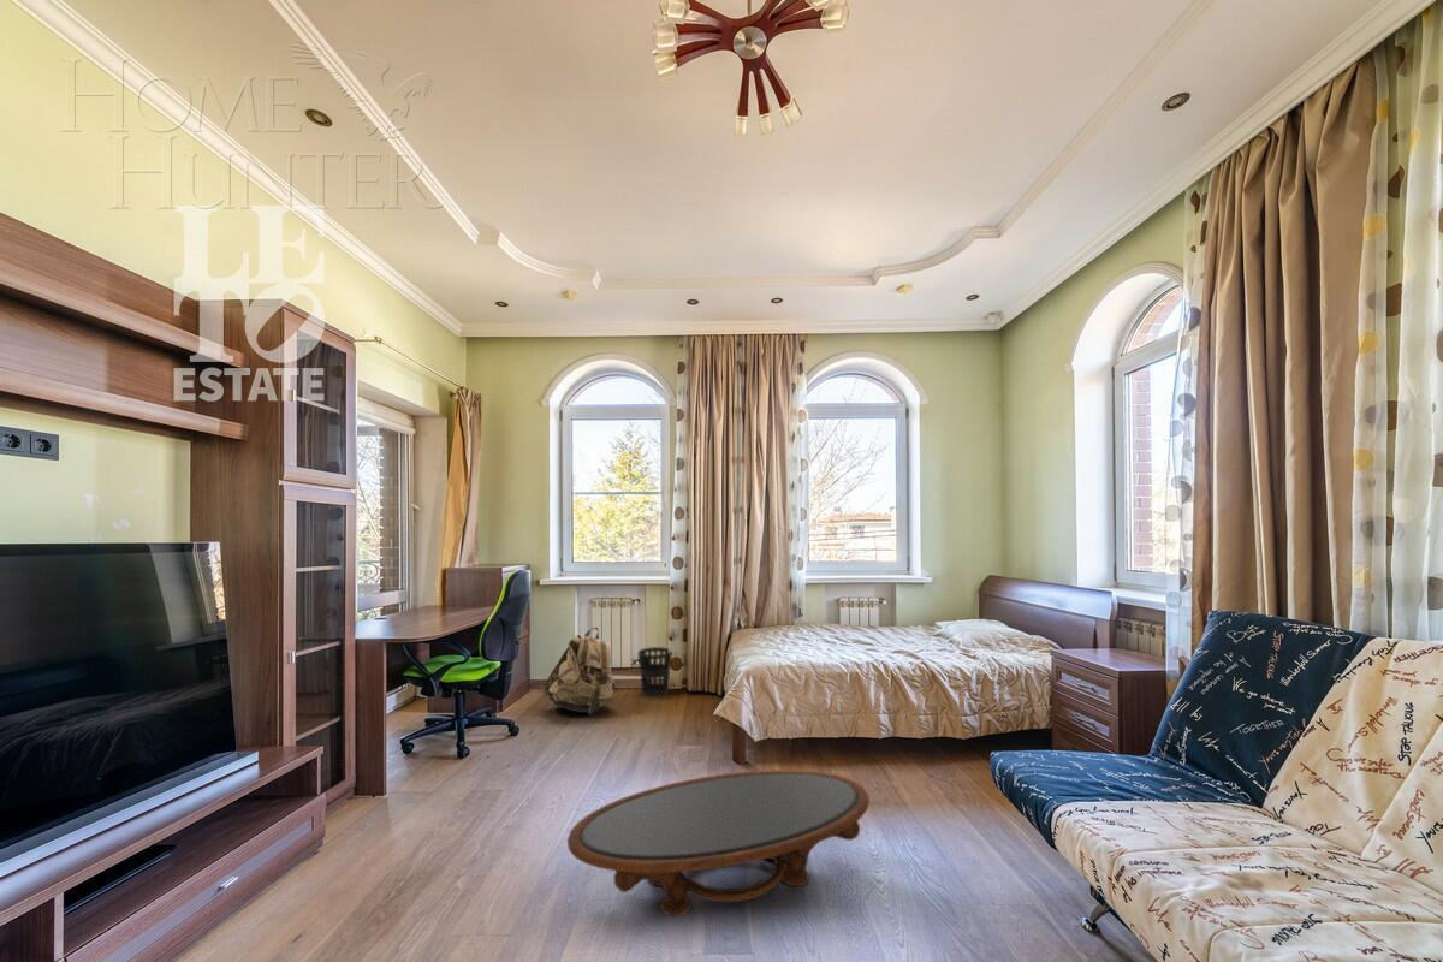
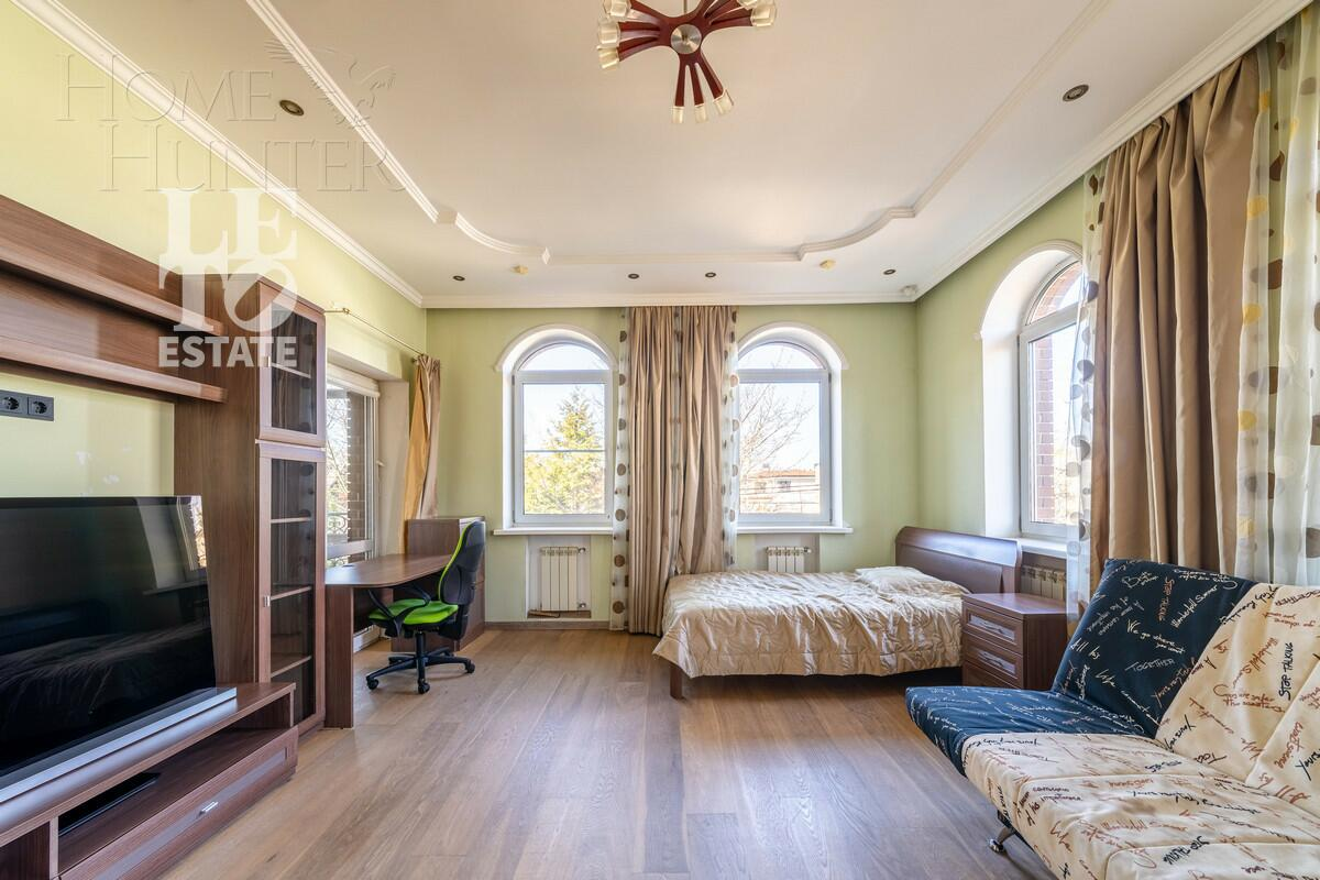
- wastebasket [637,646,673,697]
- backpack [541,627,617,717]
- coffee table [566,768,871,918]
